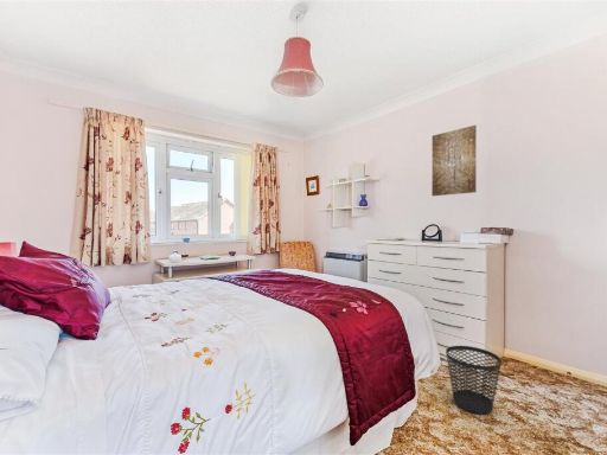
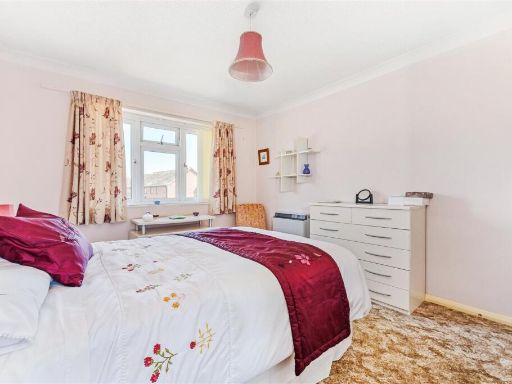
- wastebasket [445,345,503,416]
- wall art [430,124,478,197]
